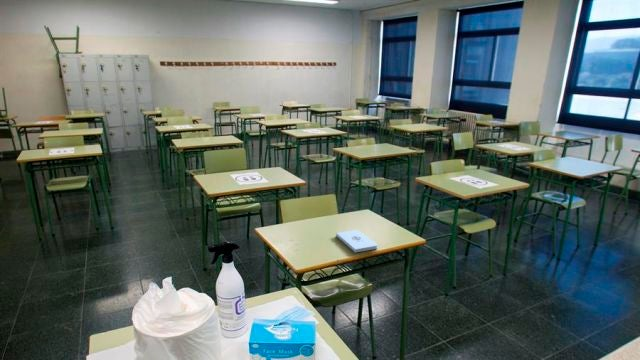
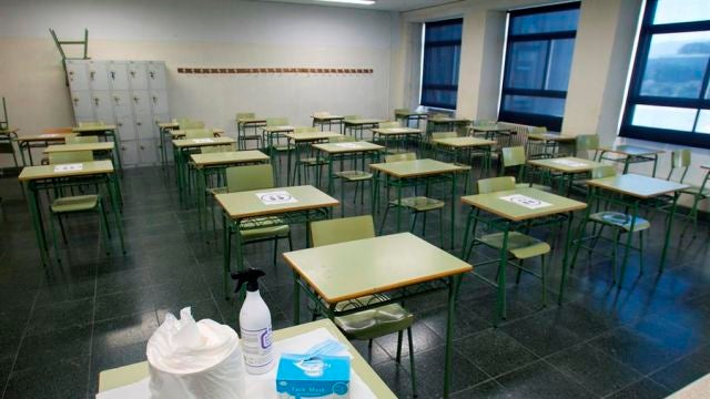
- notepad [335,229,378,253]
